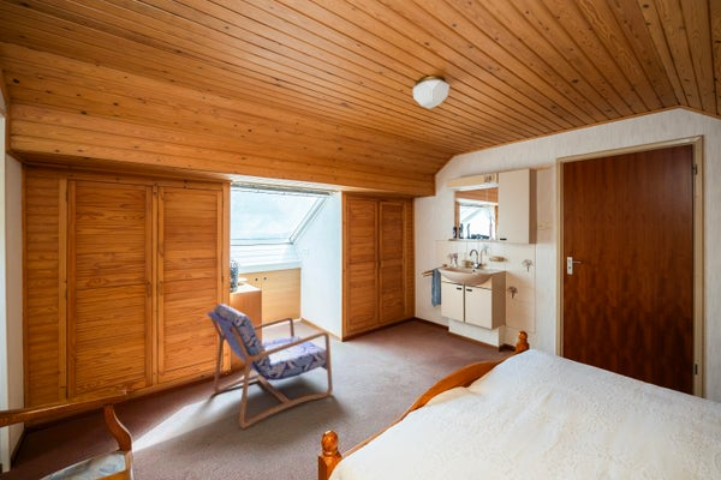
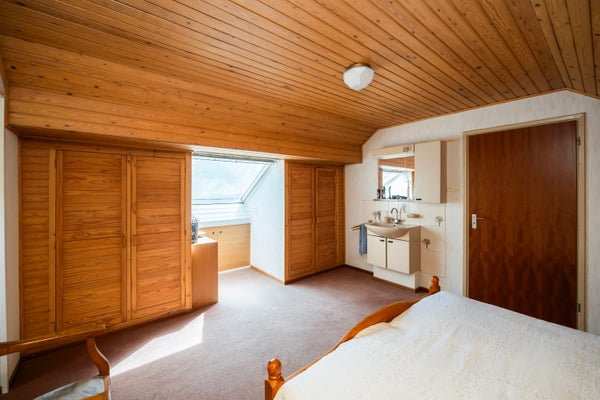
- armchair [207,302,334,430]
